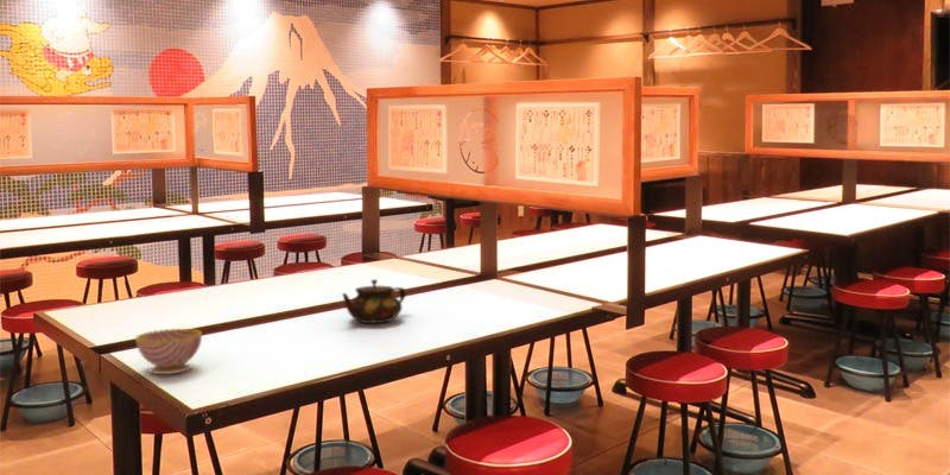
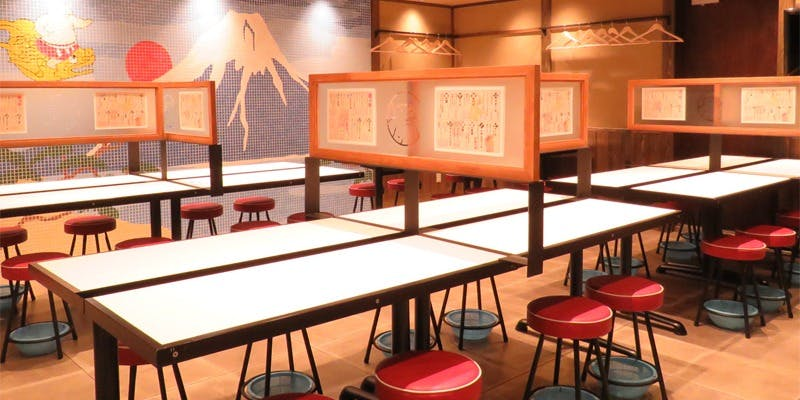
- teapot [341,278,407,324]
- teacup [134,328,203,375]
